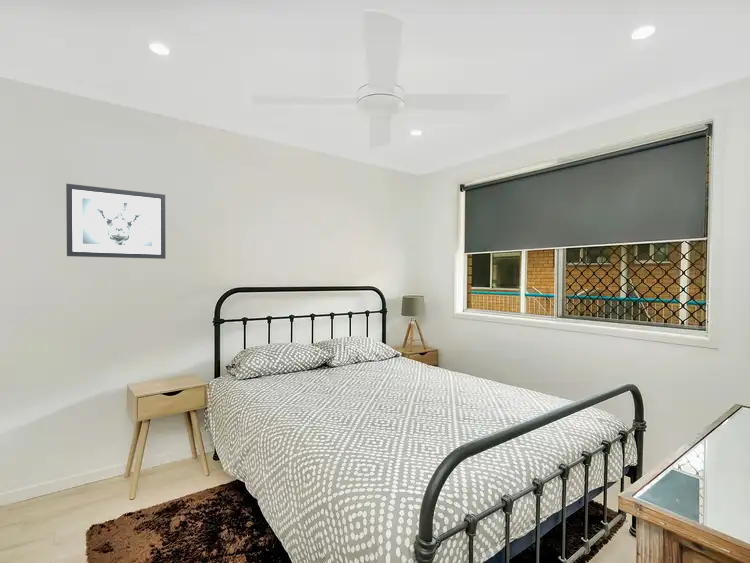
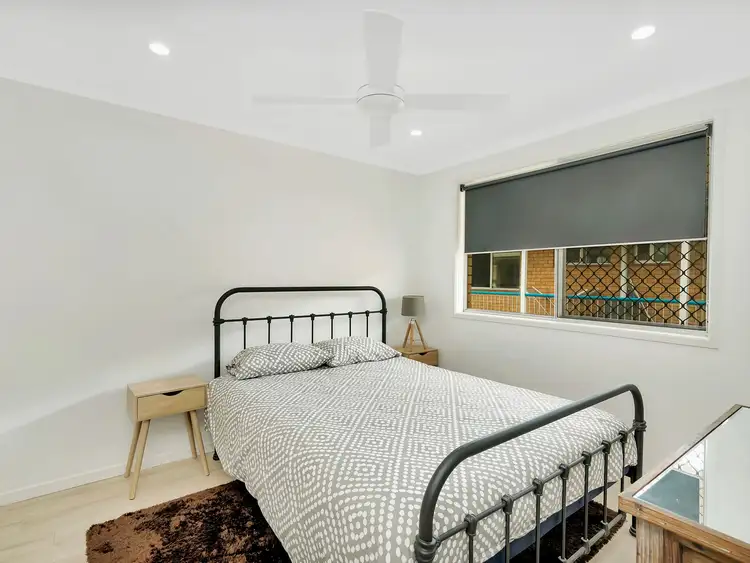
- wall art [65,183,167,260]
